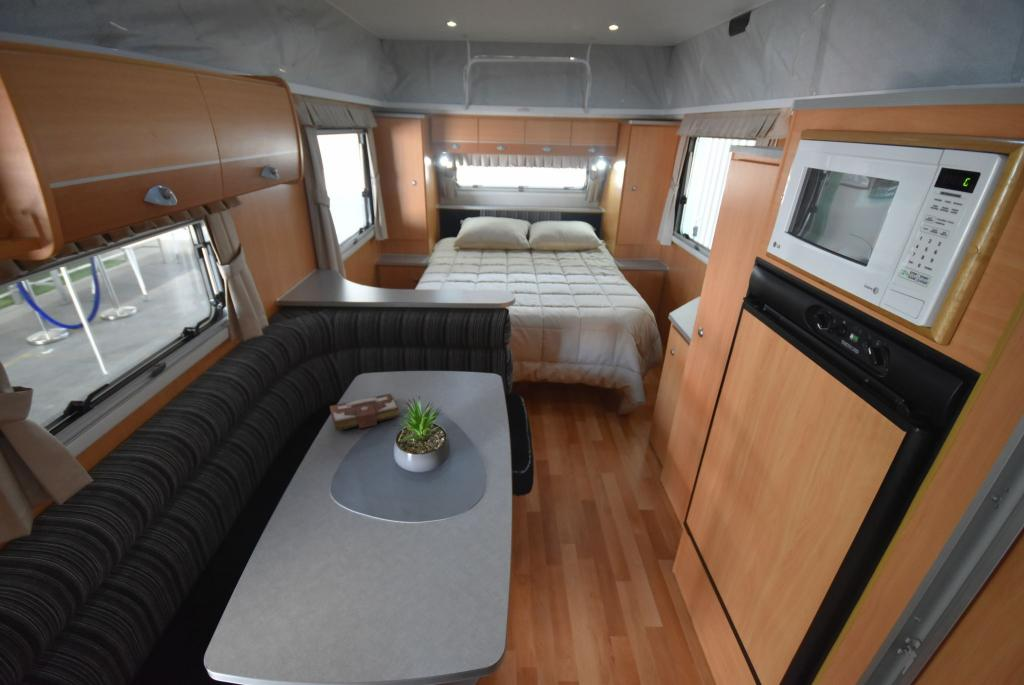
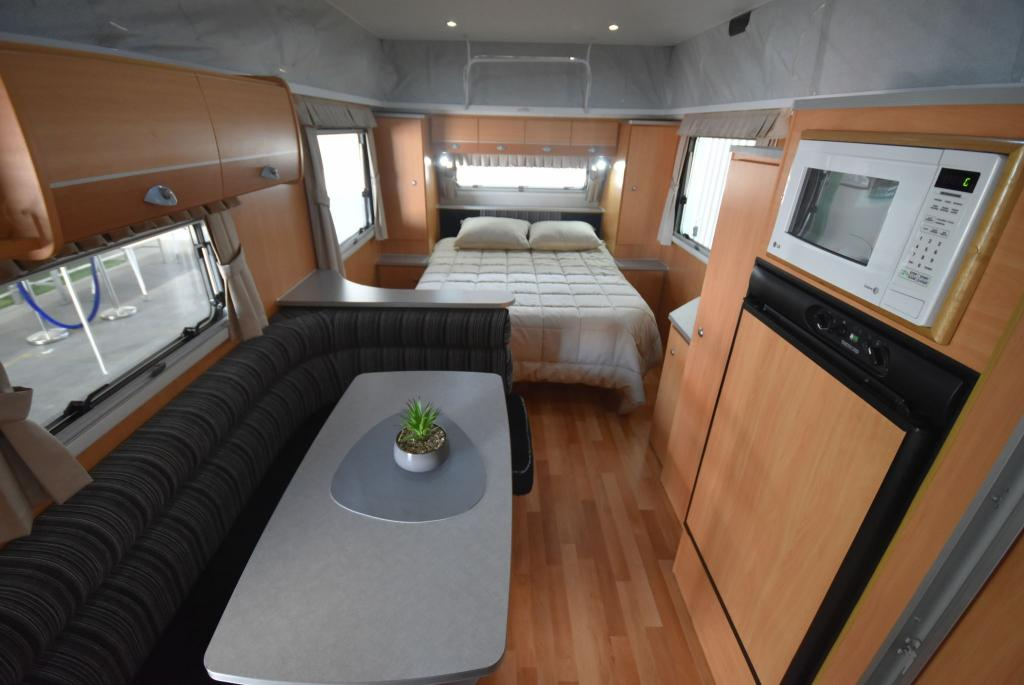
- book [329,393,400,432]
